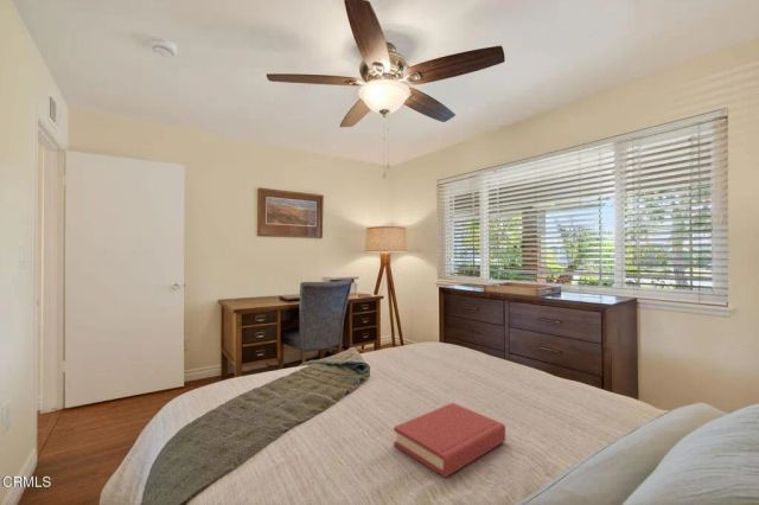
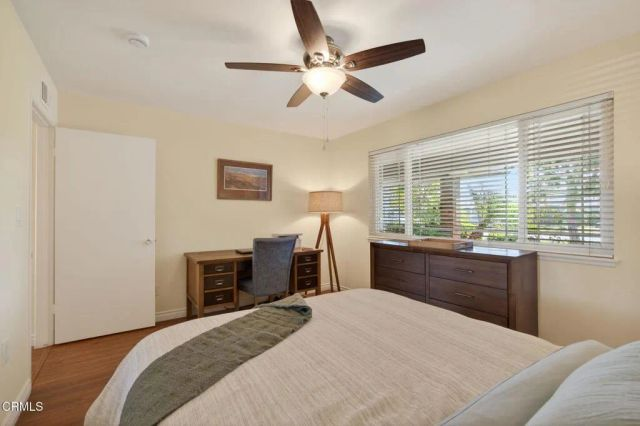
- hardback book [393,402,506,479]
